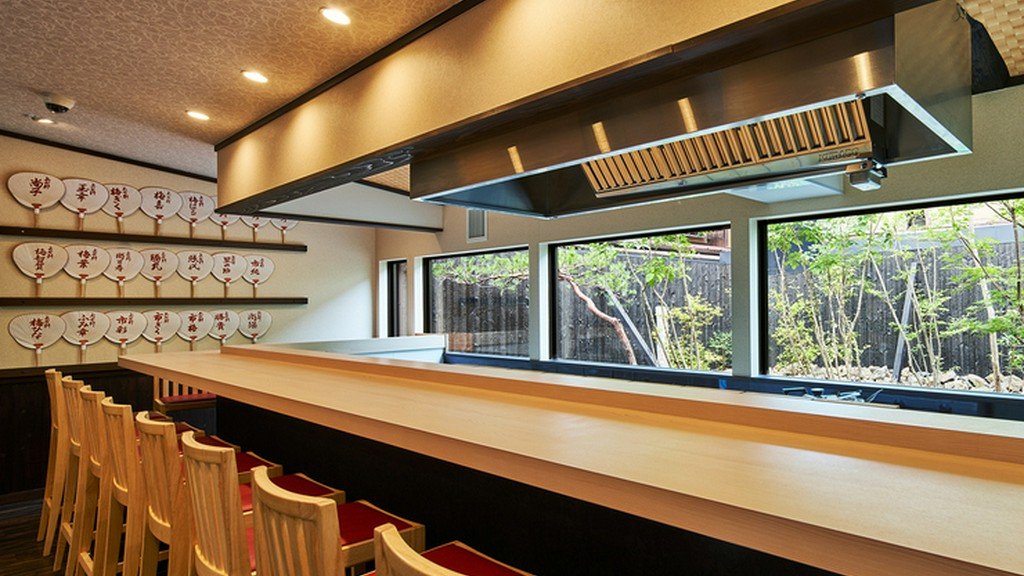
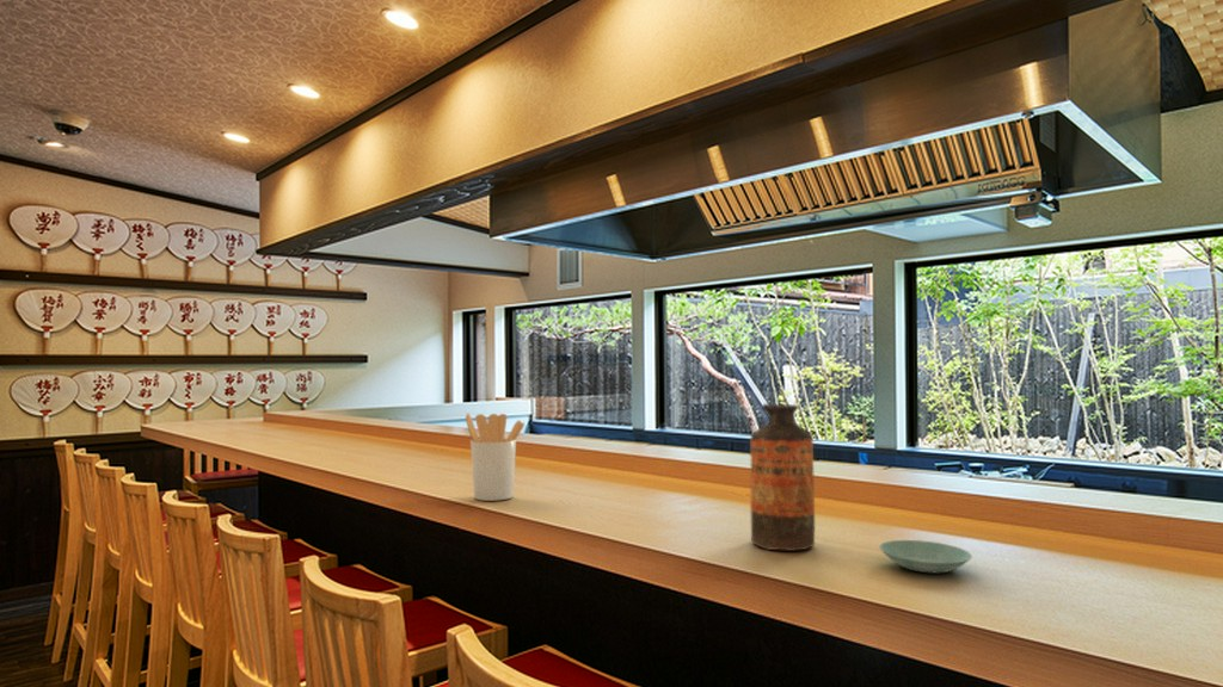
+ bottle [749,403,816,552]
+ saucer [878,539,973,574]
+ utensil holder [465,411,526,502]
